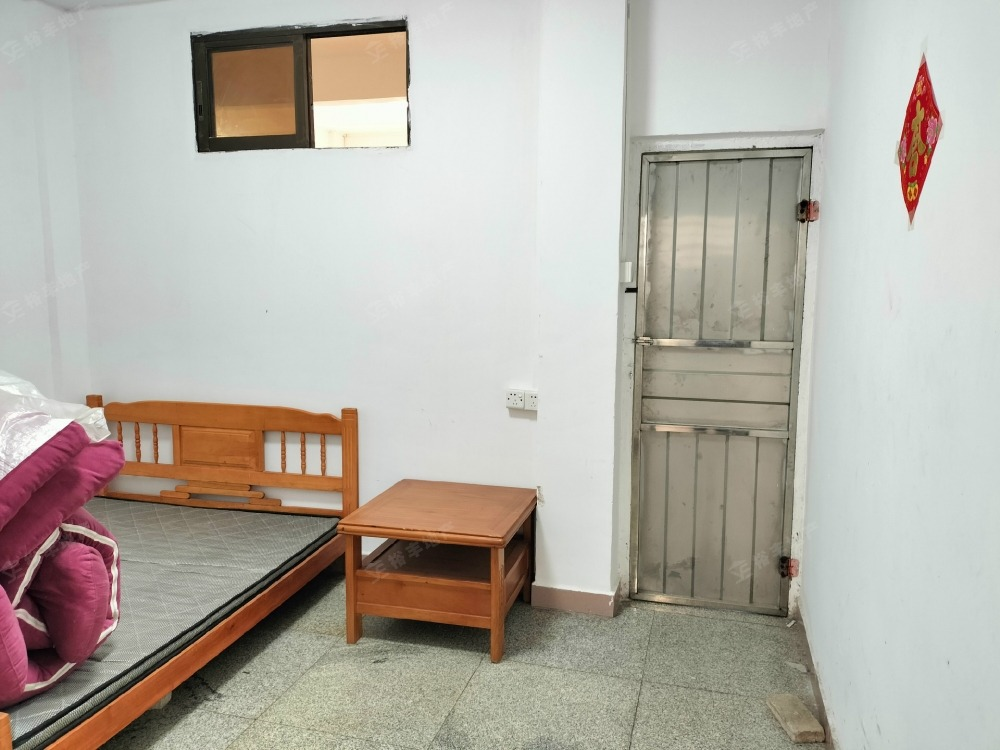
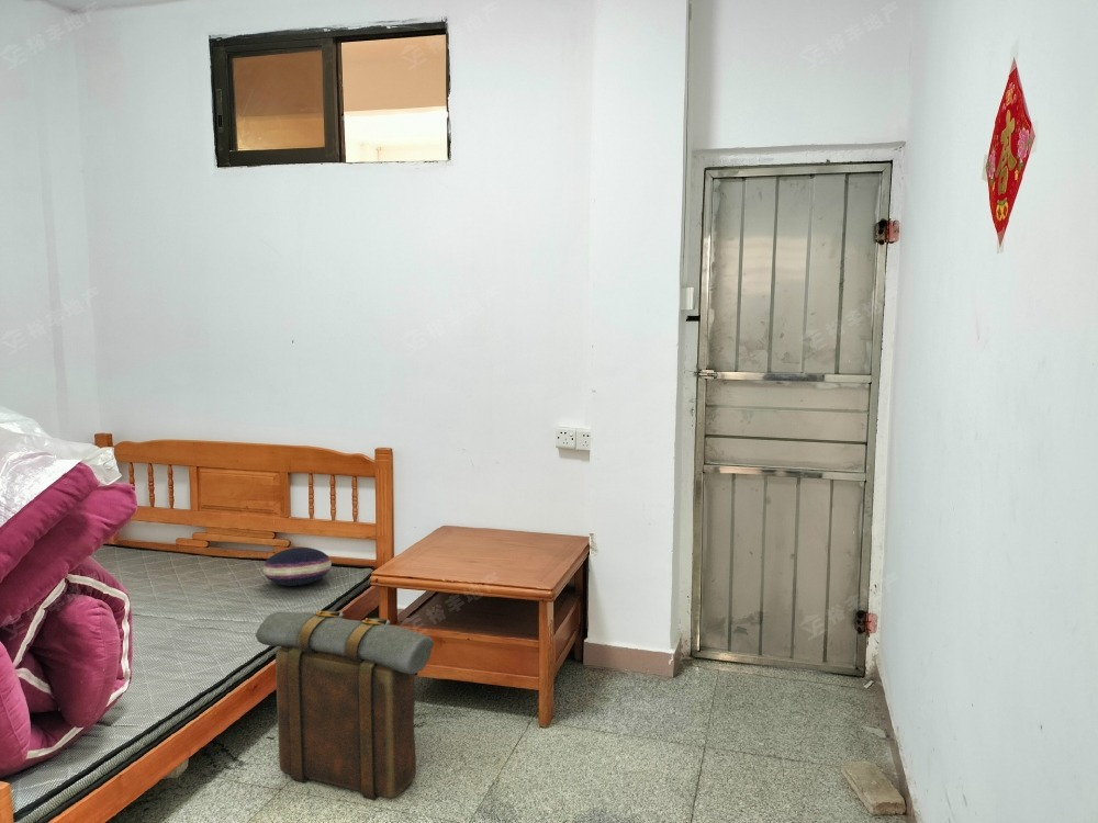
+ cushion [262,546,333,587]
+ backpack [255,609,435,802]
